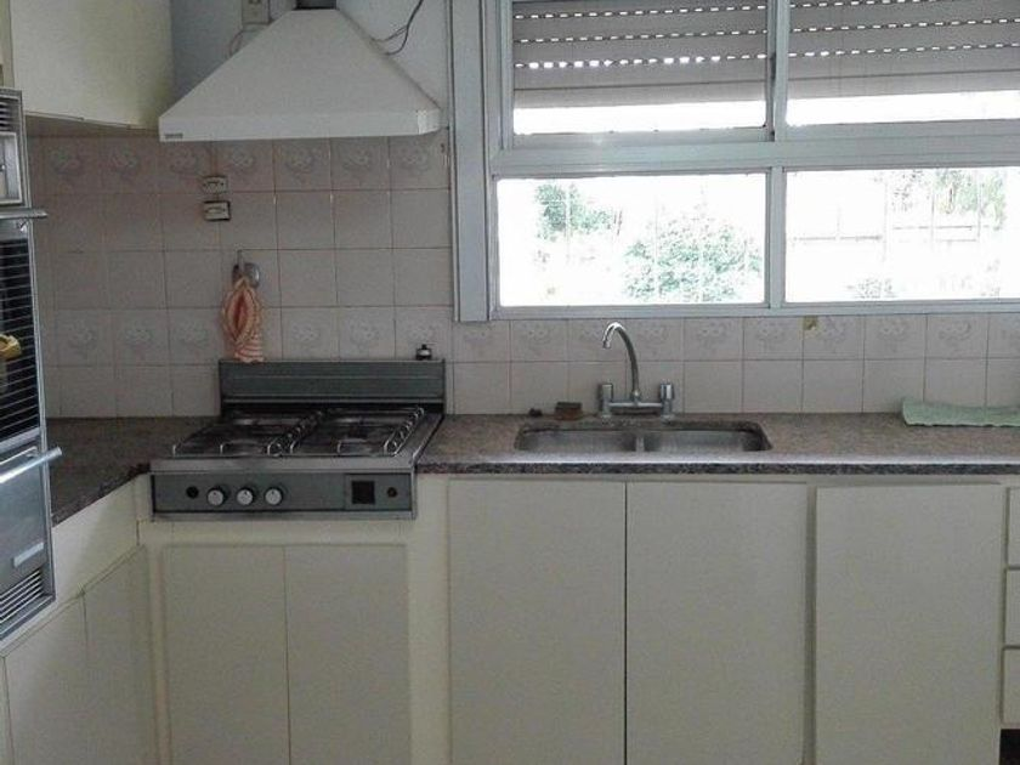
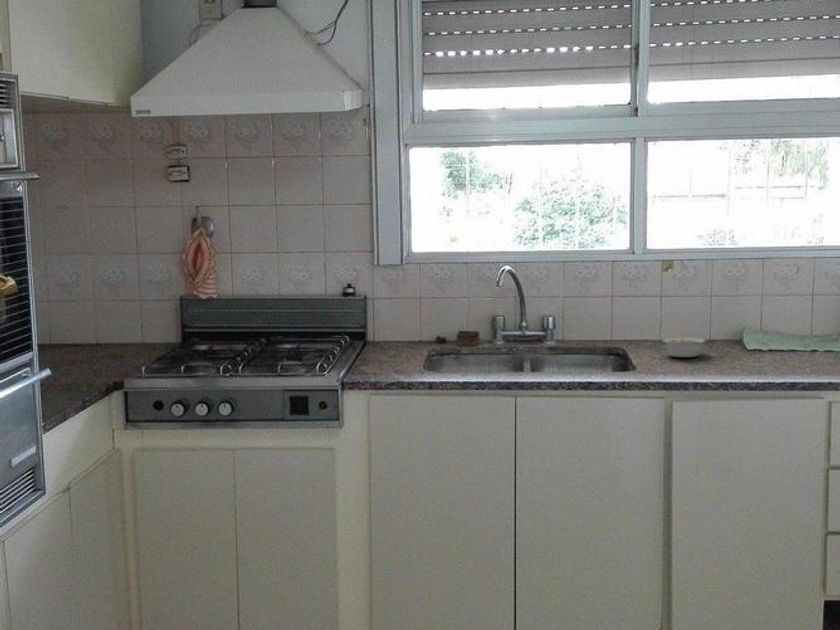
+ legume [662,336,716,358]
